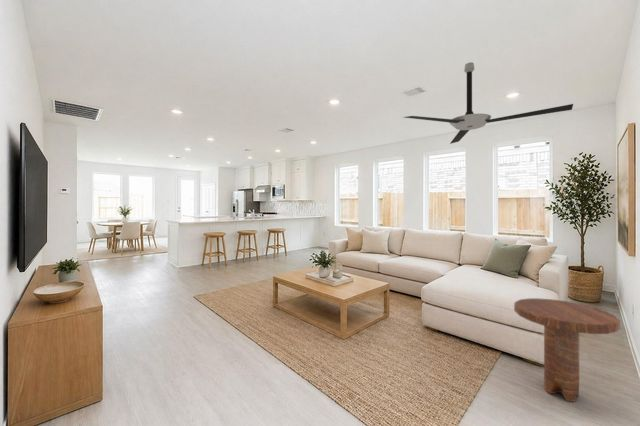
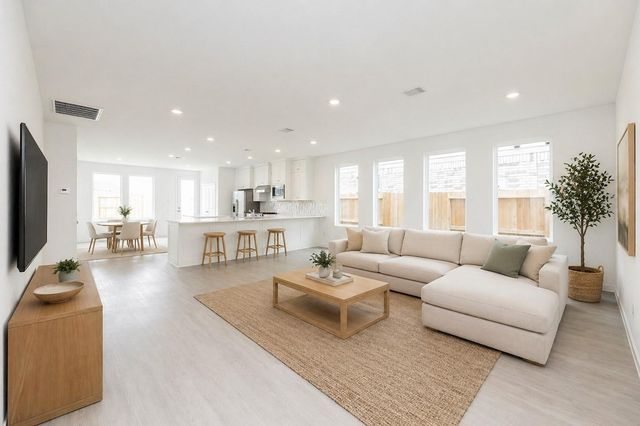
- side table [513,297,621,403]
- ceiling fan [403,61,574,145]
